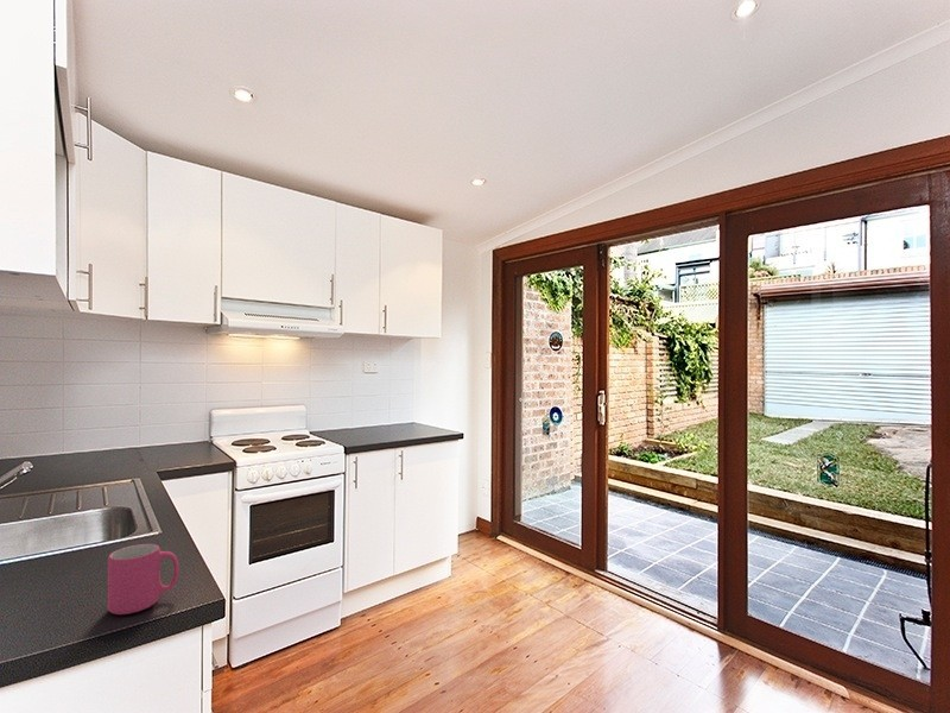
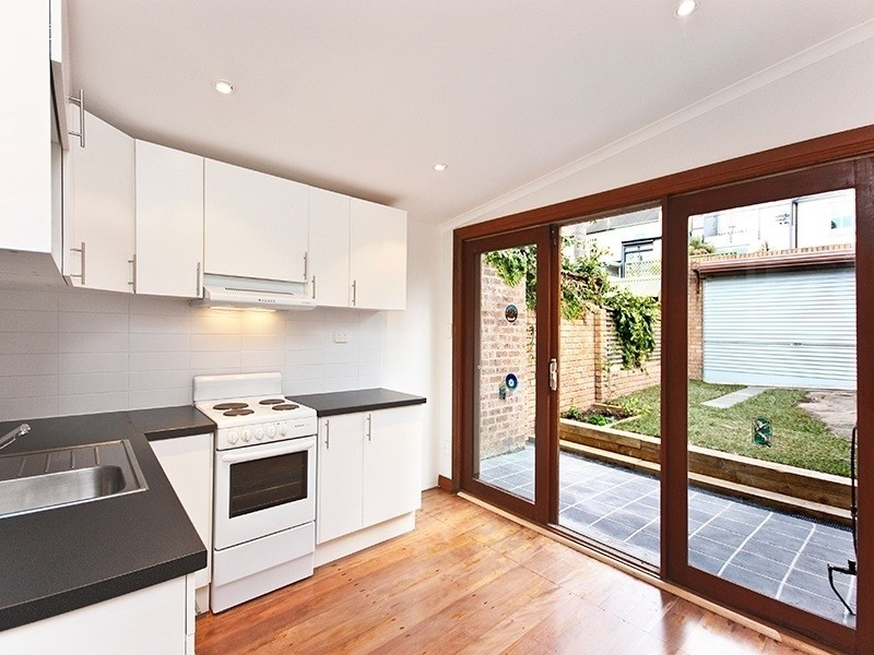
- mug [107,543,180,616]
